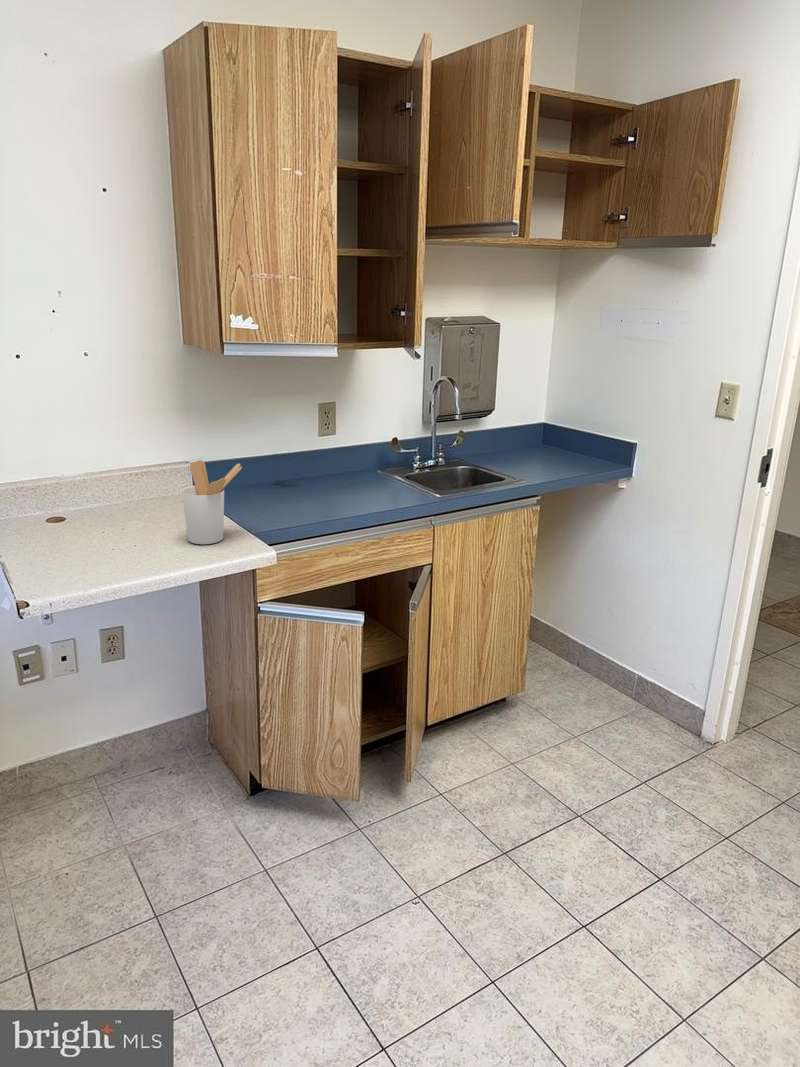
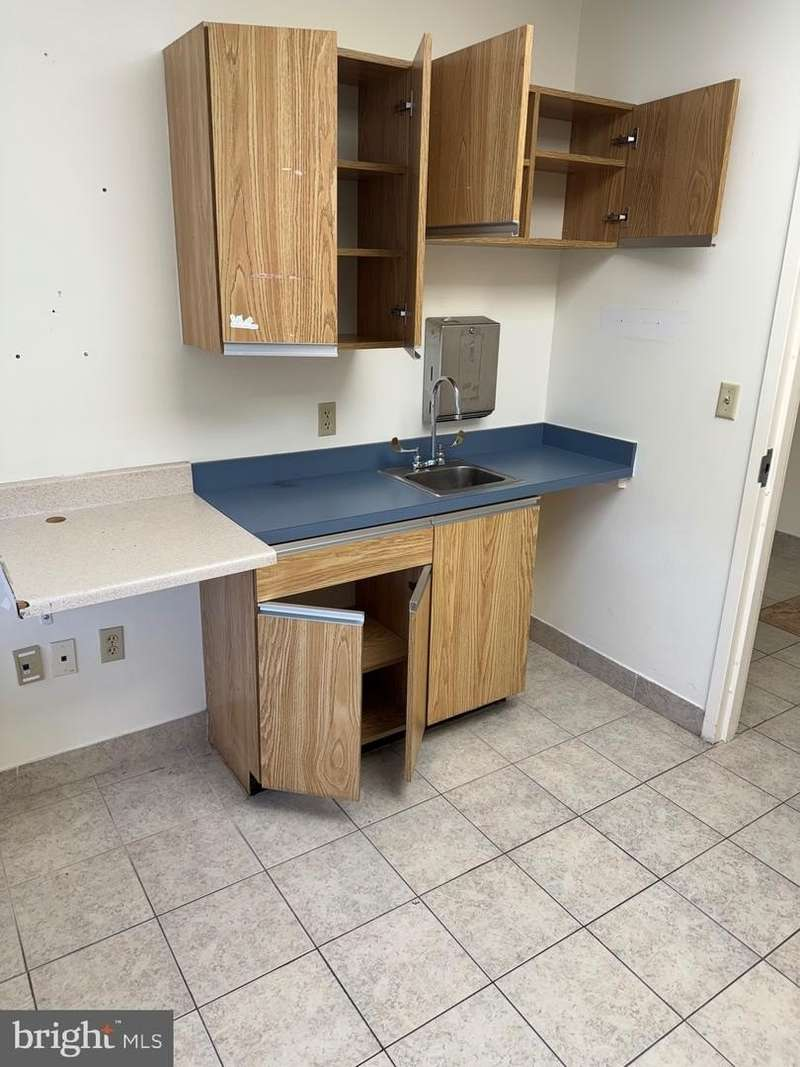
- utensil holder [181,459,243,545]
